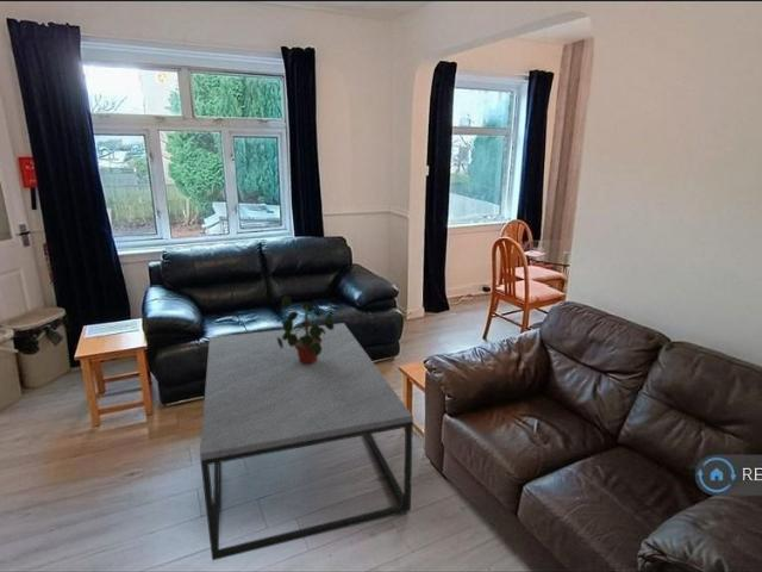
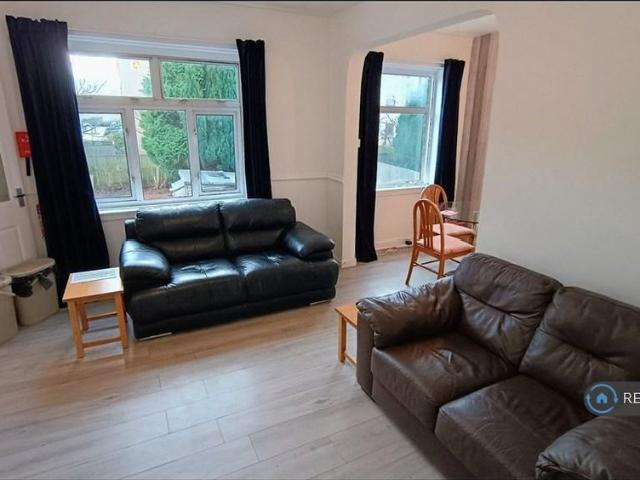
- coffee table [199,322,414,561]
- potted plant [277,294,335,365]
